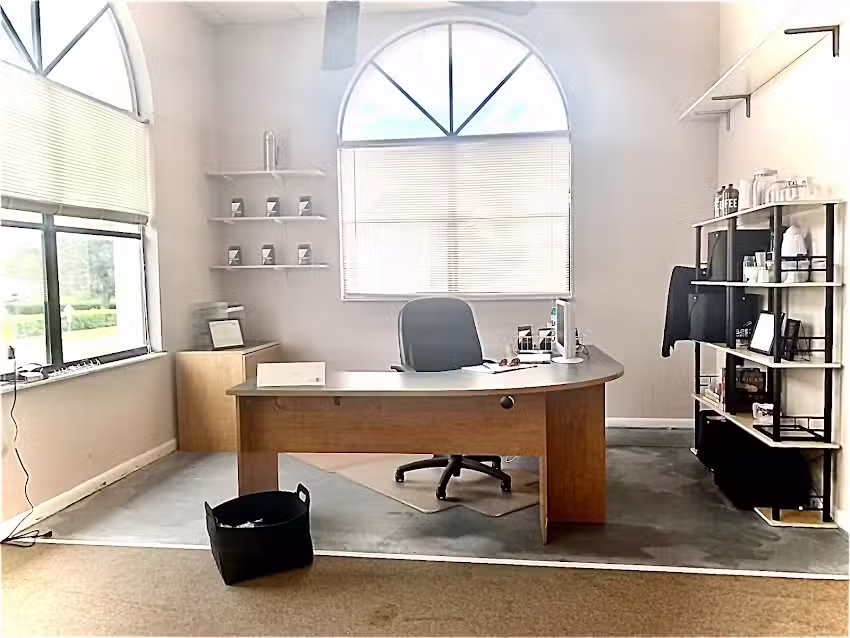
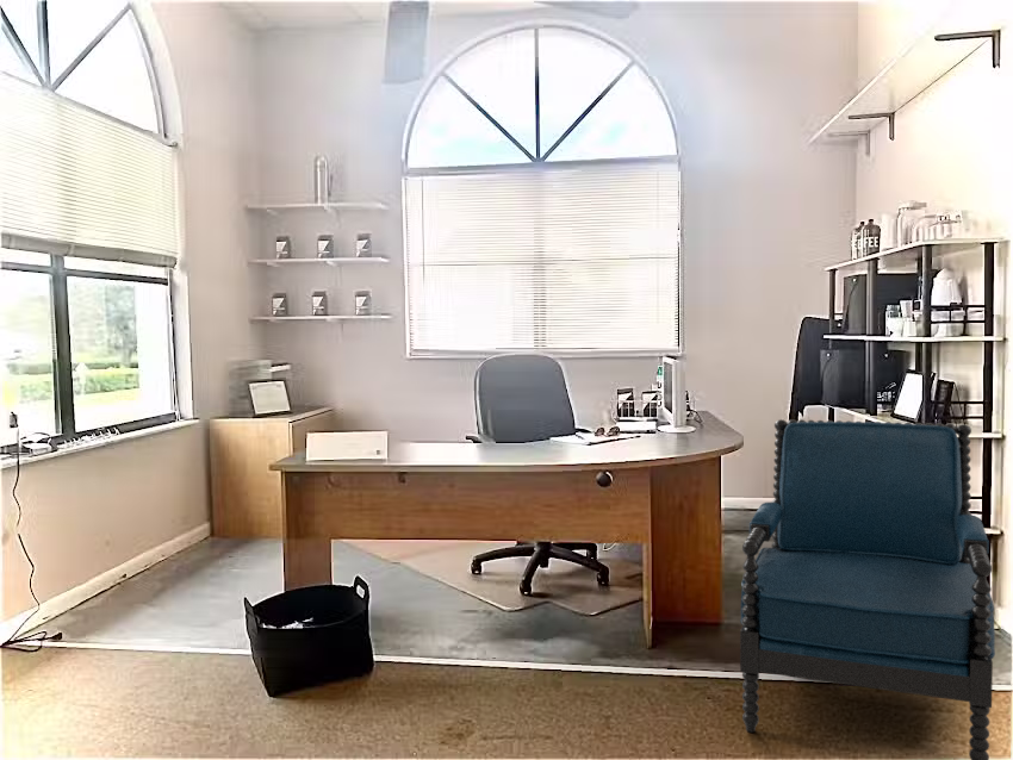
+ chair [739,418,996,760]
